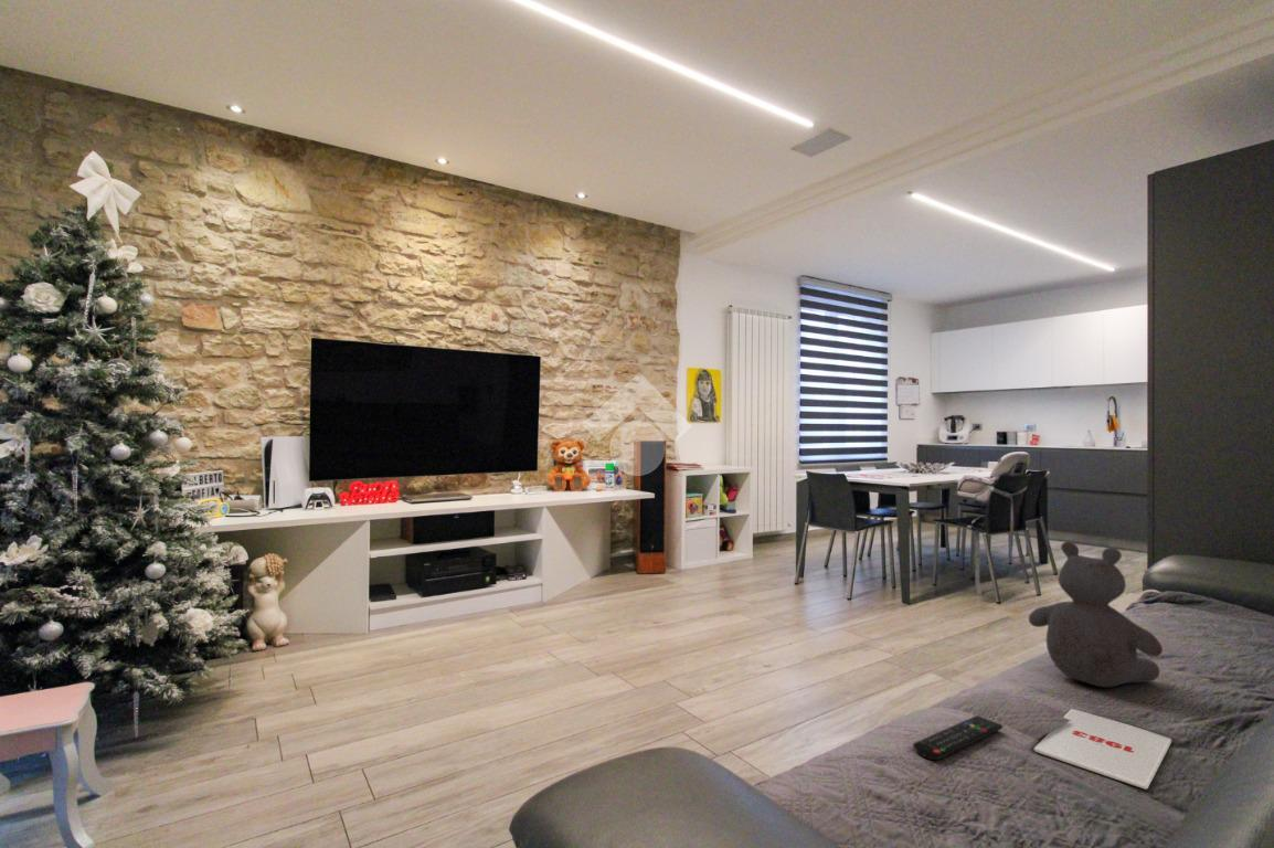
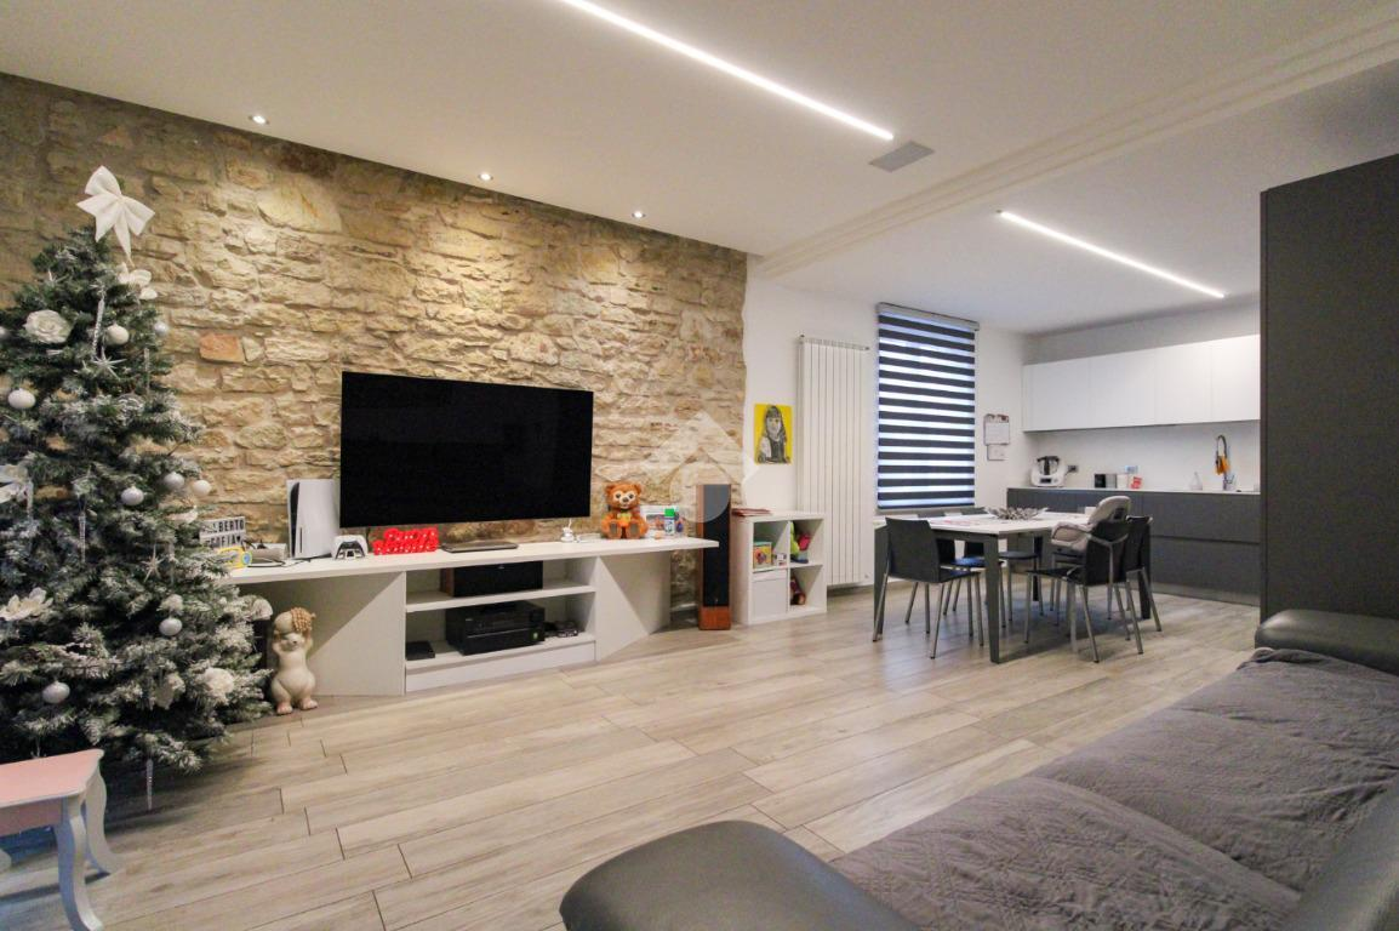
- magazine [1033,708,1174,791]
- remote control [912,714,1004,761]
- teddy bear [1028,540,1164,689]
